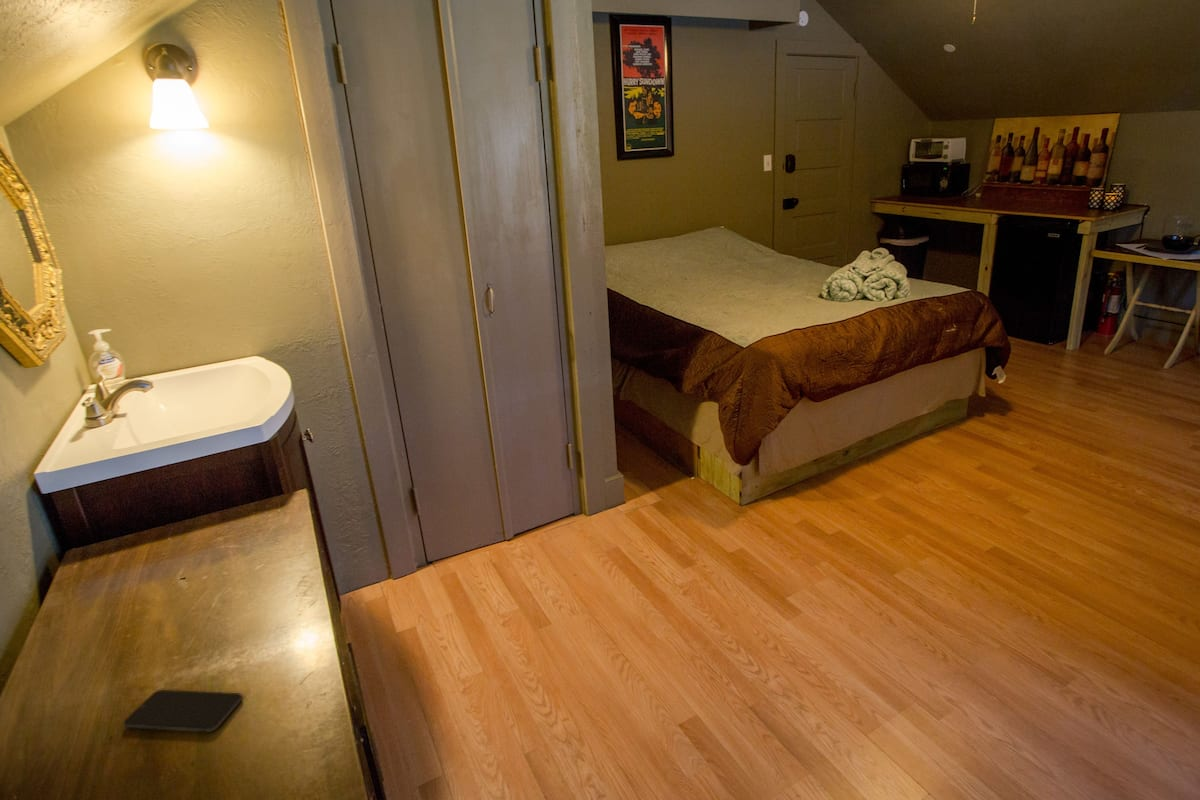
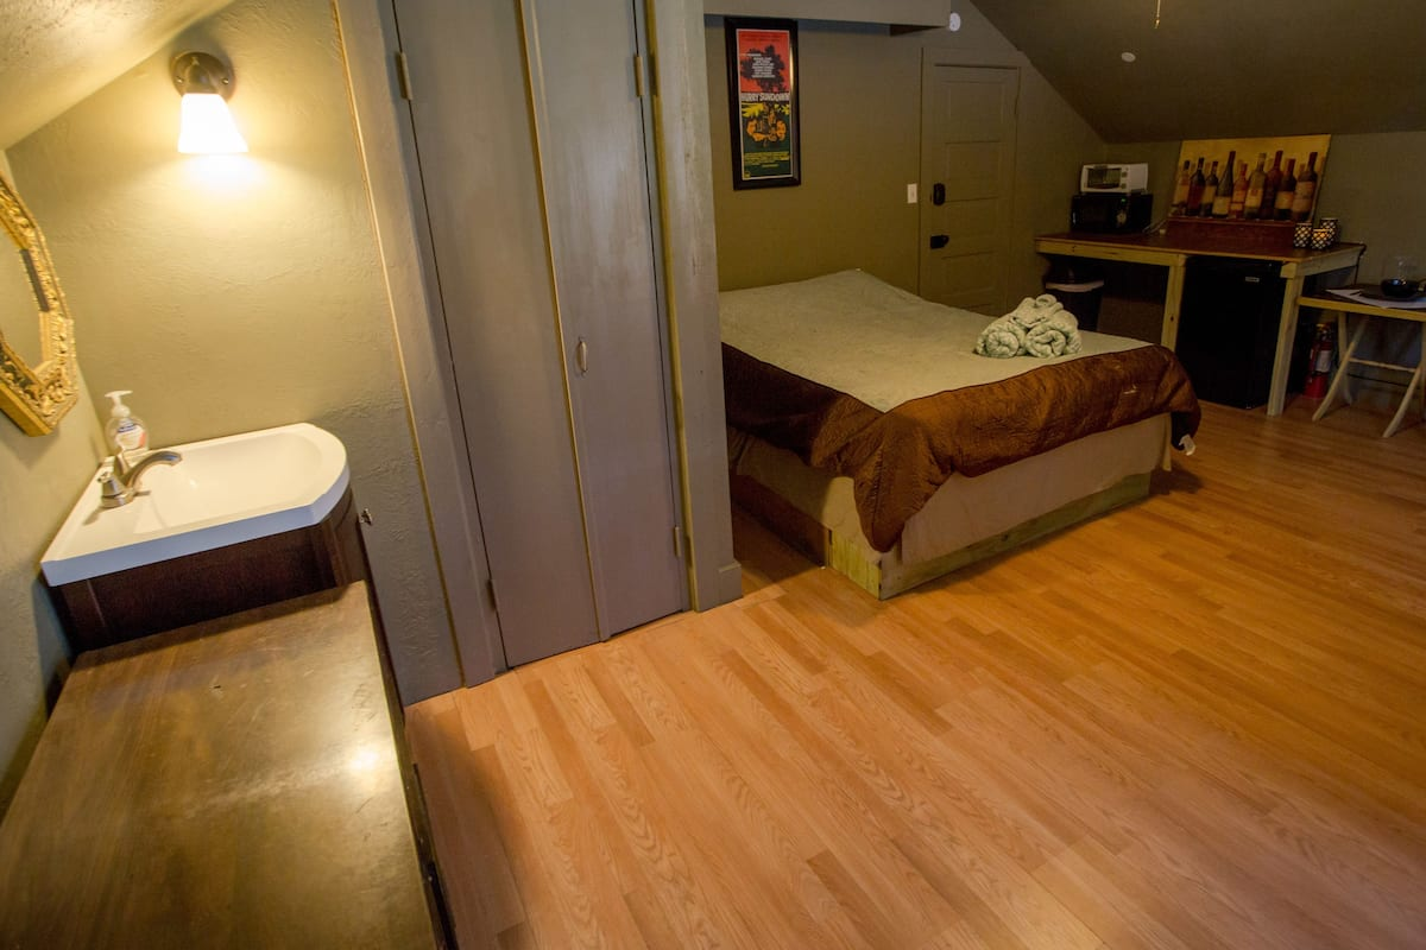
- smartphone [122,689,243,733]
